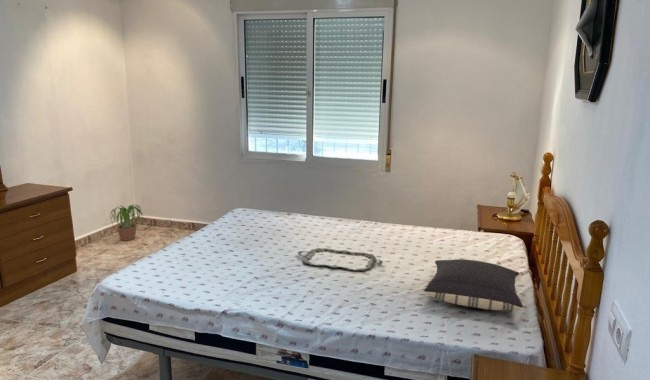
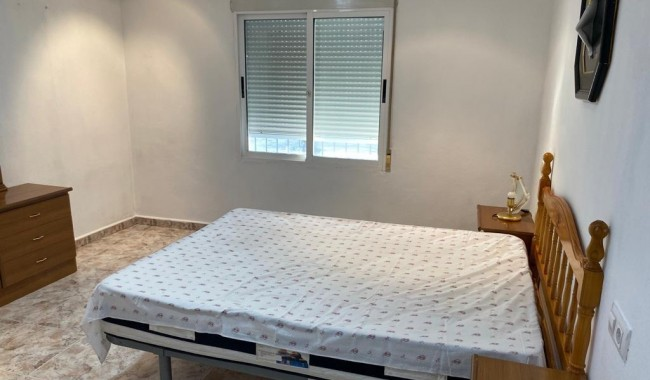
- pillow [423,258,524,311]
- serving tray [297,247,384,272]
- potted plant [108,204,144,242]
